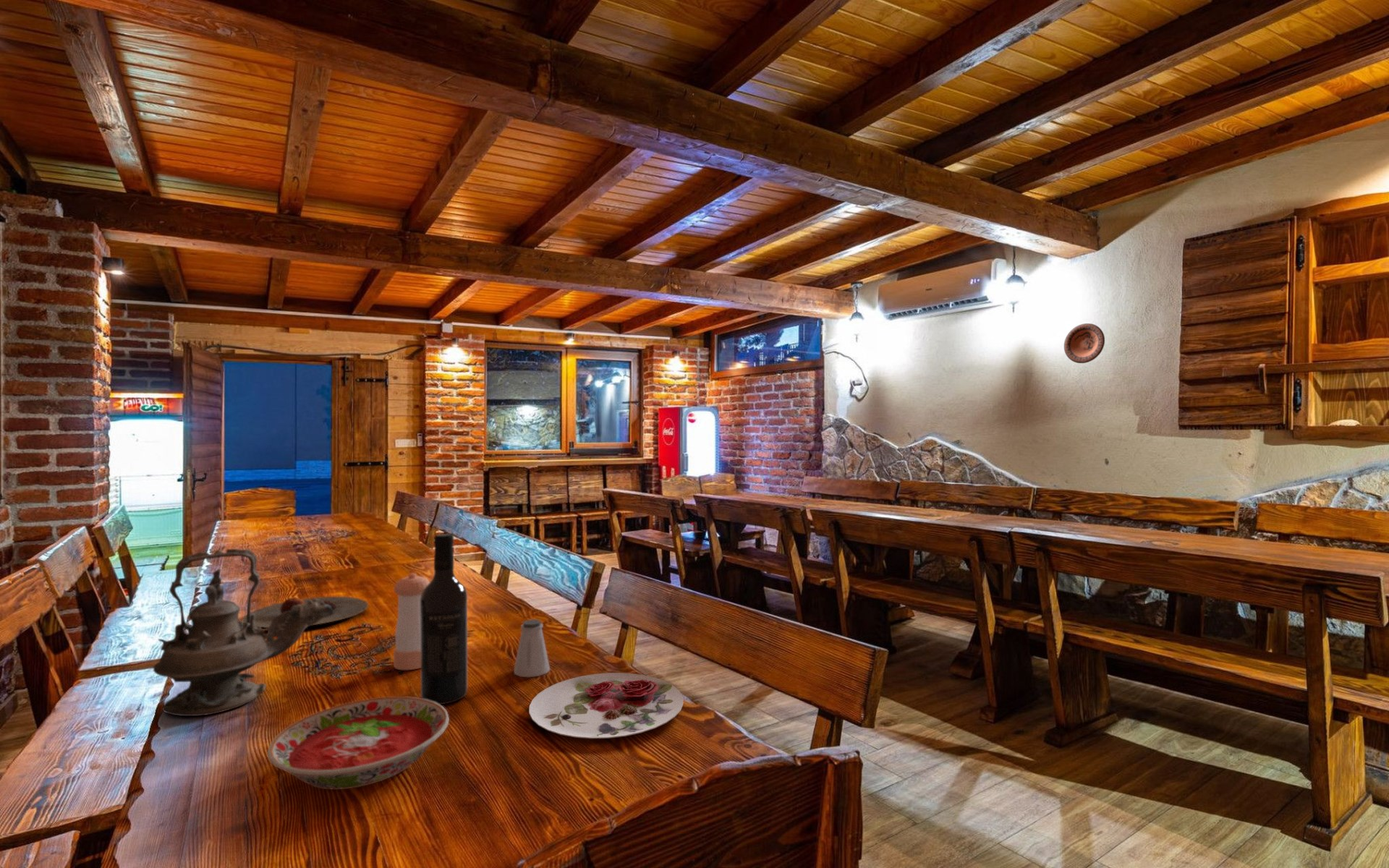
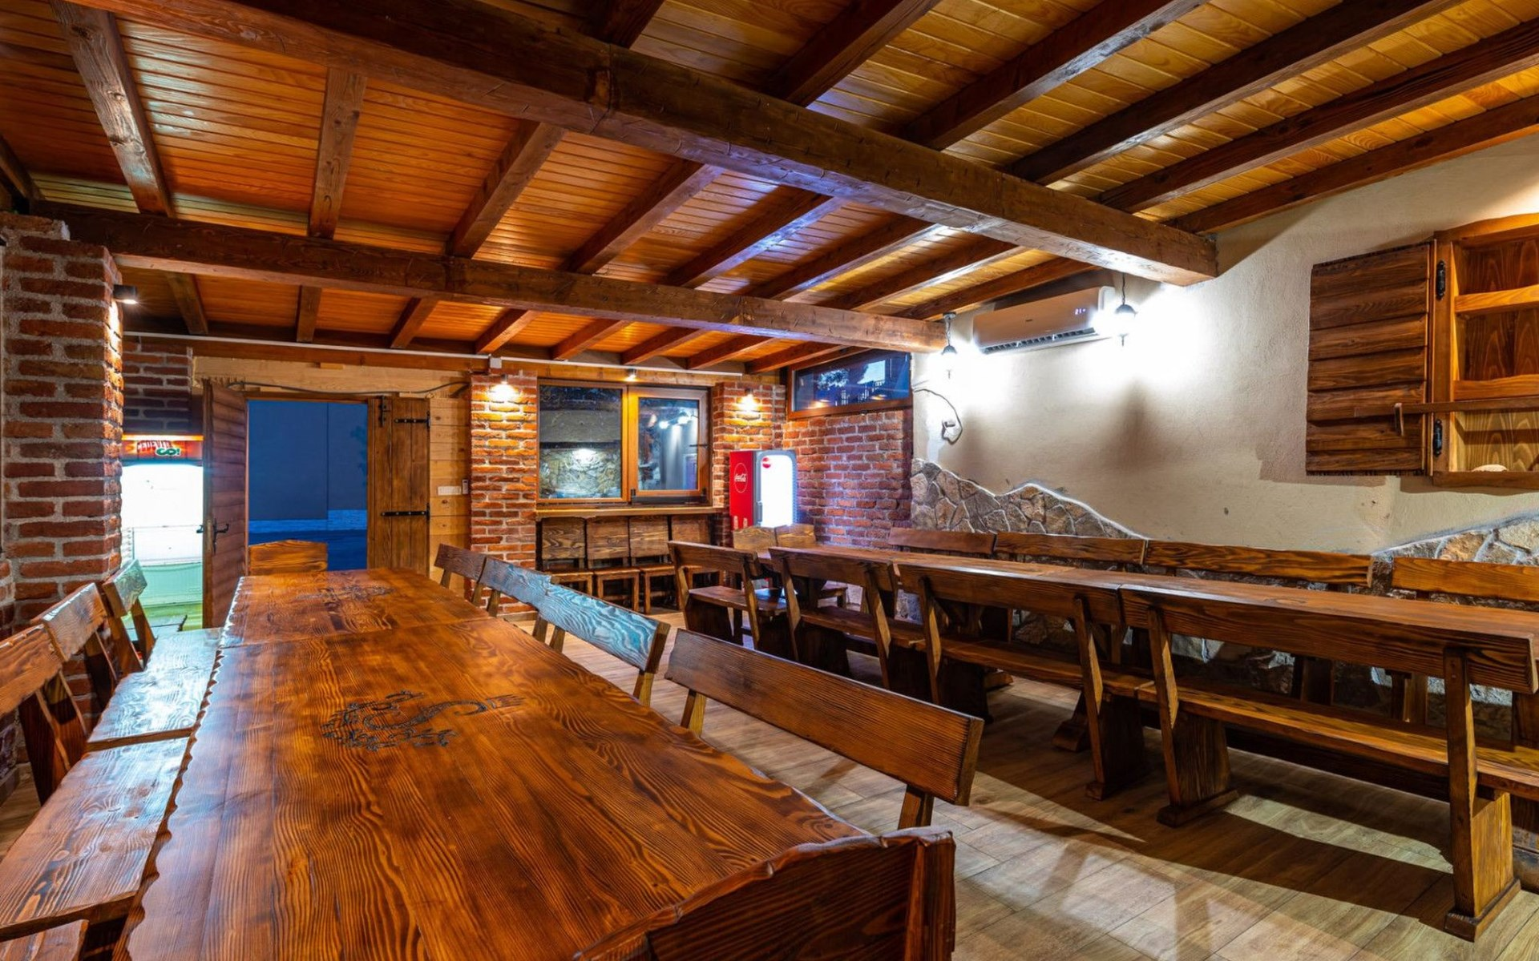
- teapot [153,548,334,717]
- bowl [266,696,450,791]
- pepper shaker [393,573,430,671]
- plate [241,596,369,629]
- saltshaker [513,618,551,678]
- wine bottle [420,533,468,705]
- decorative plate [1063,323,1105,364]
- plate [528,672,684,739]
